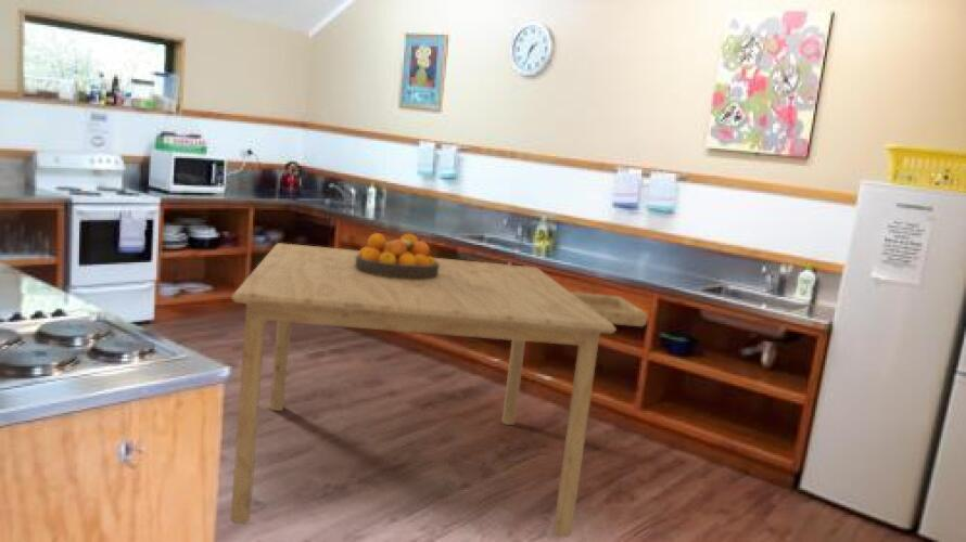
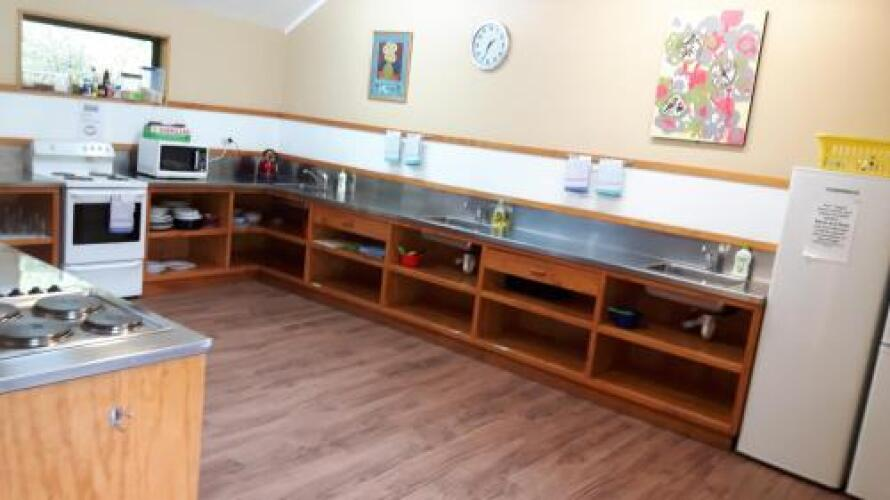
- fruit bowl [355,232,440,280]
- dining table [229,242,648,538]
